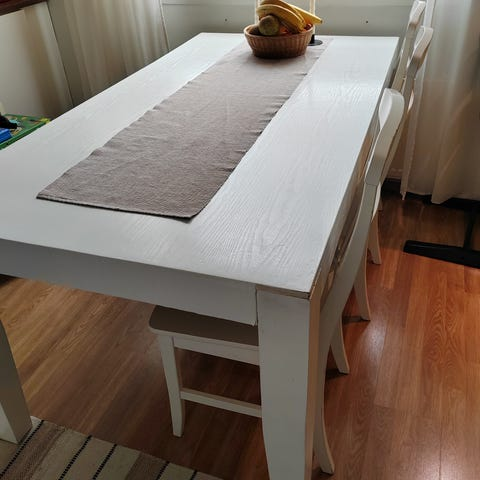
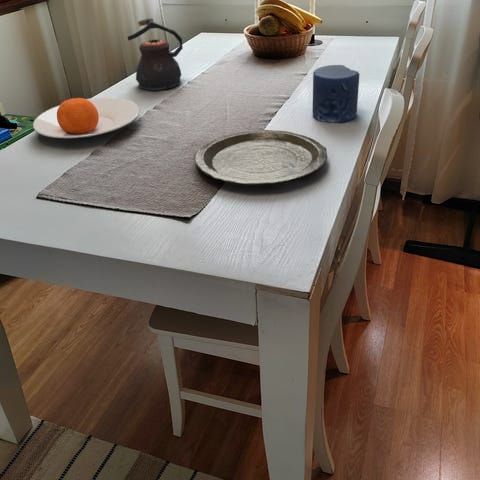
+ candle [311,64,361,123]
+ plate [193,129,328,186]
+ plate [32,97,141,139]
+ teapot [127,18,184,92]
